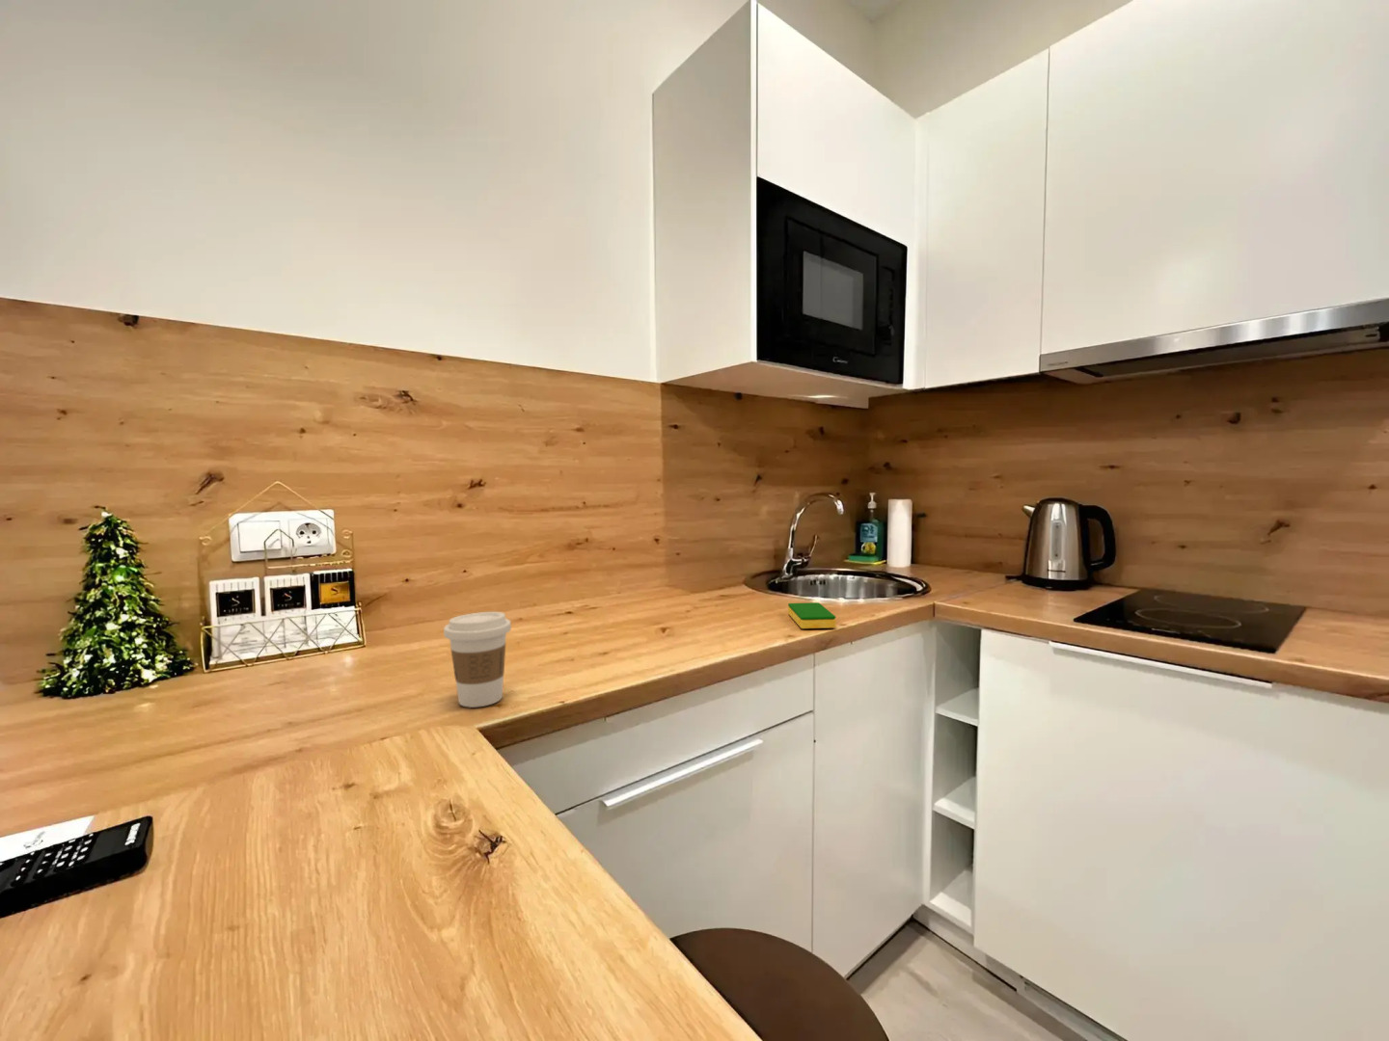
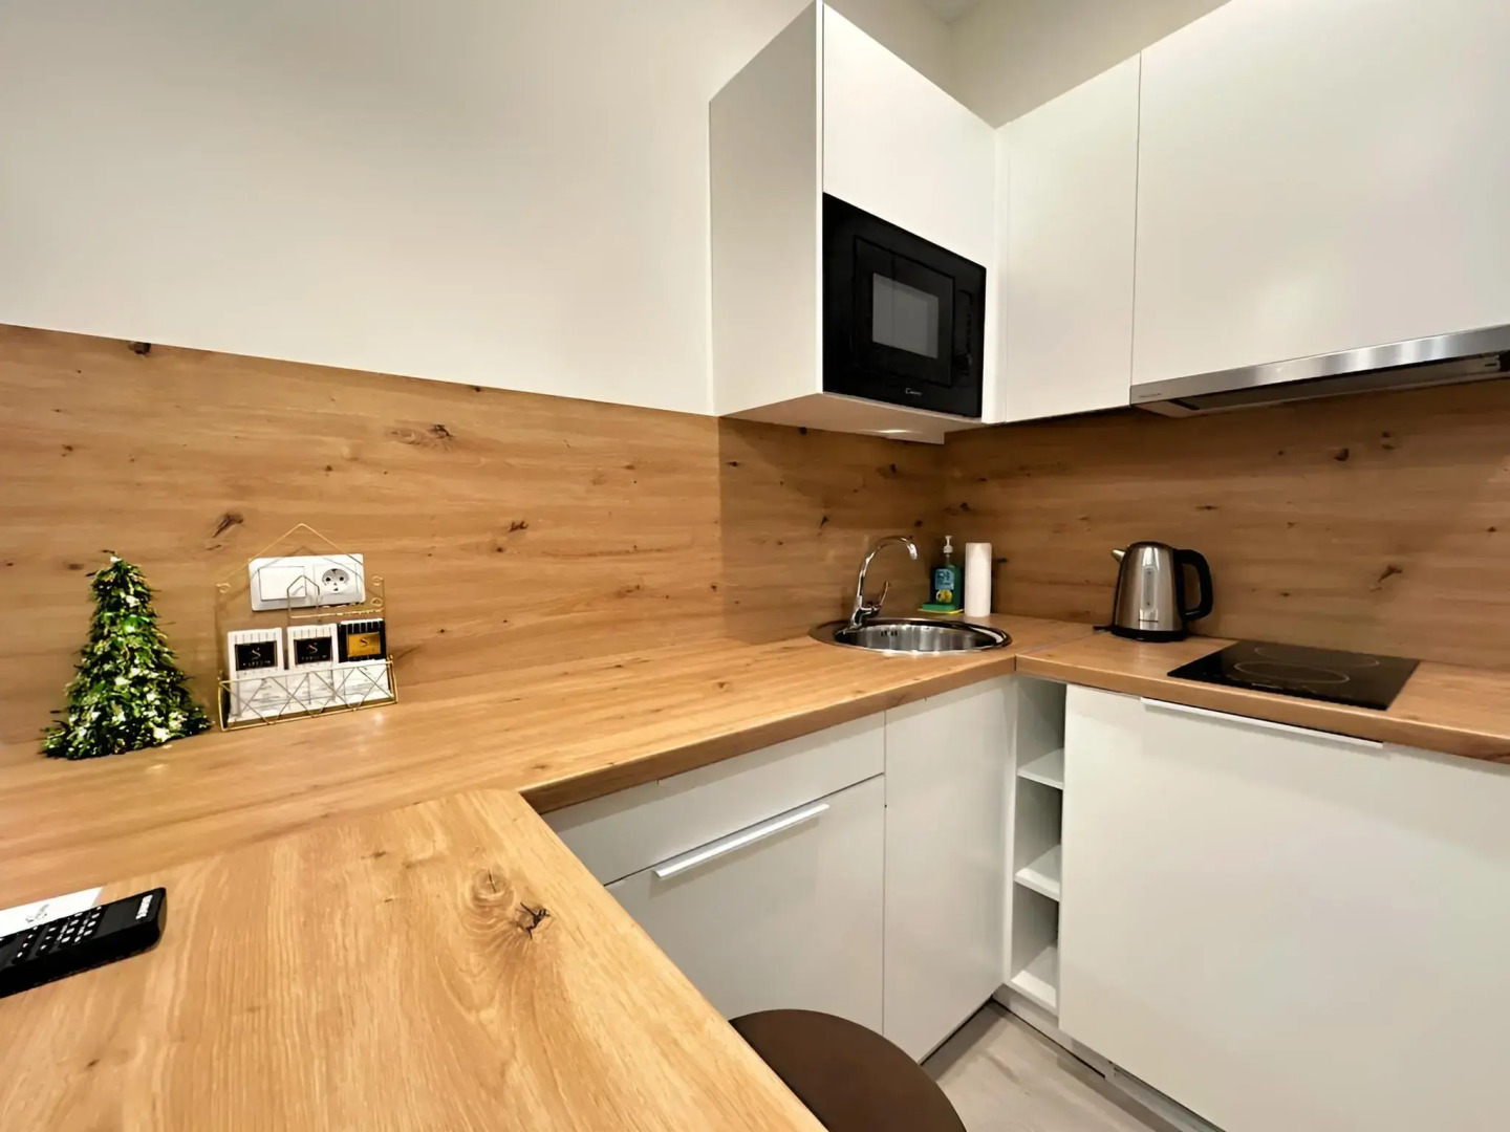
- coffee cup [443,611,512,709]
- dish sponge [787,601,837,630]
